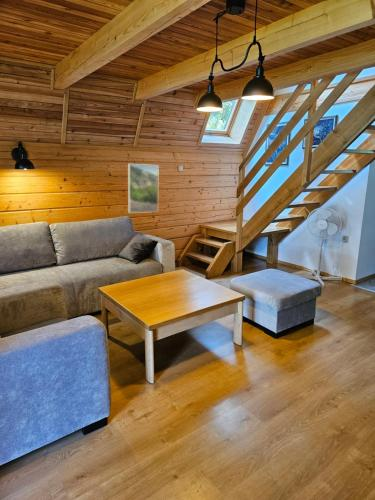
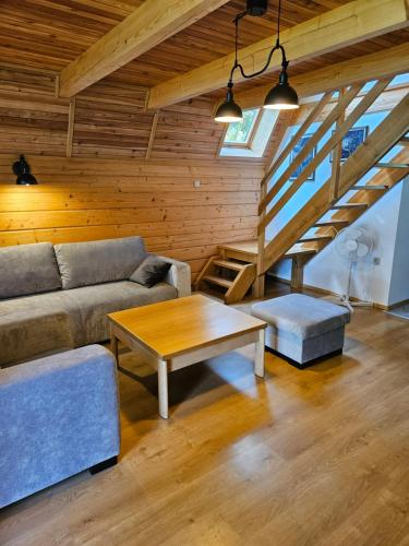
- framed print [127,163,160,214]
